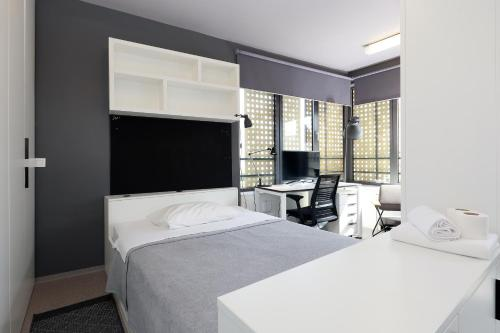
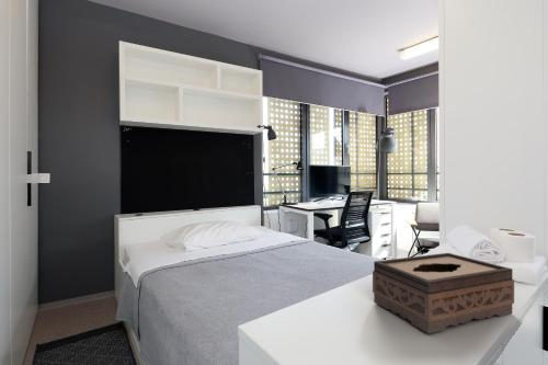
+ tissue box [372,252,515,334]
